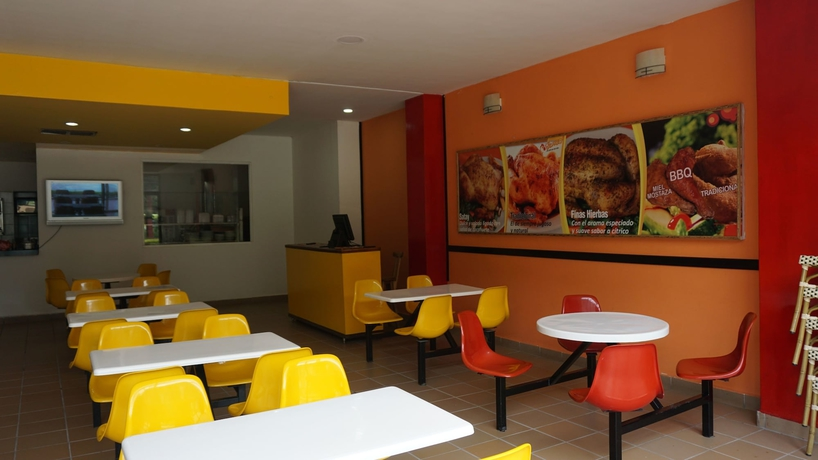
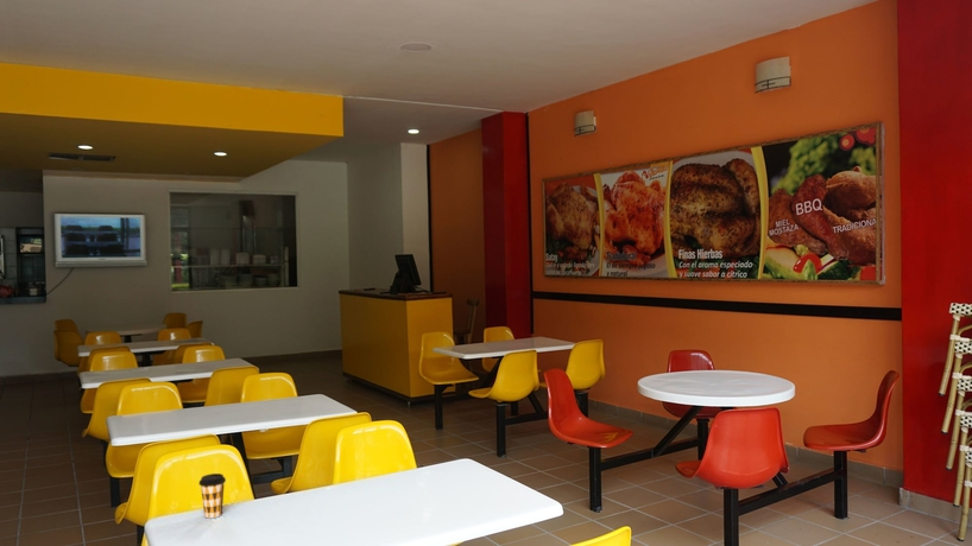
+ coffee cup [197,472,227,519]
